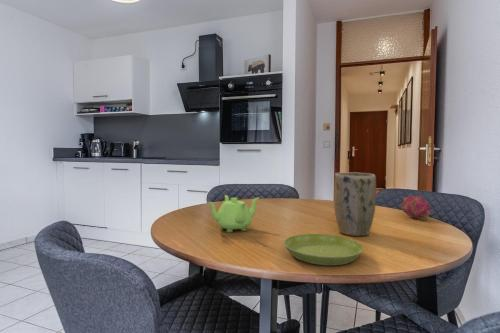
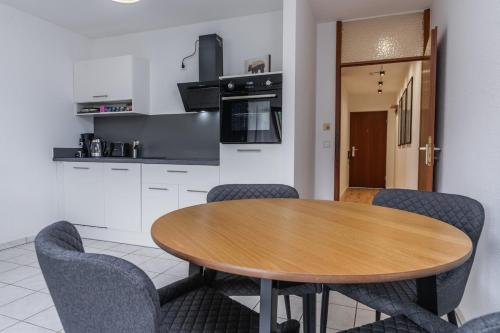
- teapot [206,194,260,233]
- saucer [283,233,365,266]
- fruit [400,194,432,221]
- plant pot [333,171,377,237]
